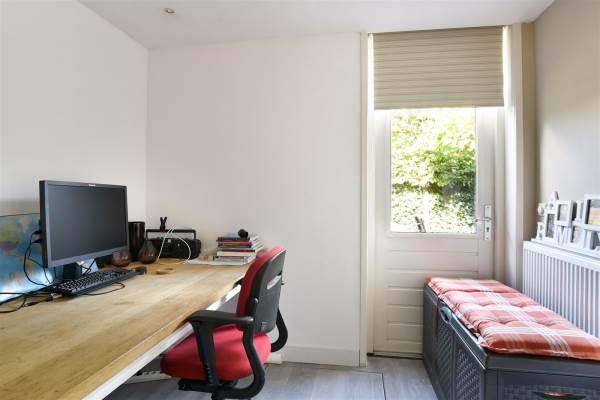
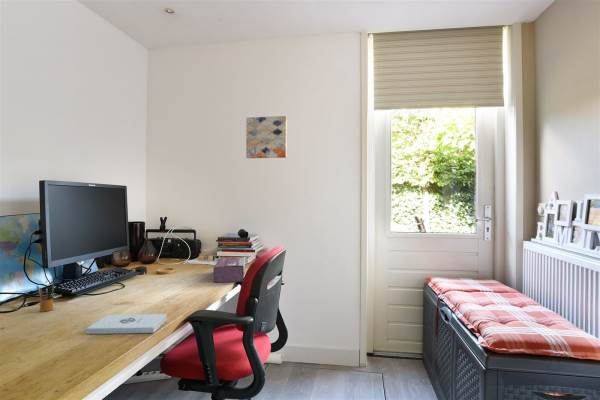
+ pencil box [36,281,55,312]
+ wall art [245,115,288,159]
+ notepad [85,313,168,335]
+ tissue box [212,256,246,283]
